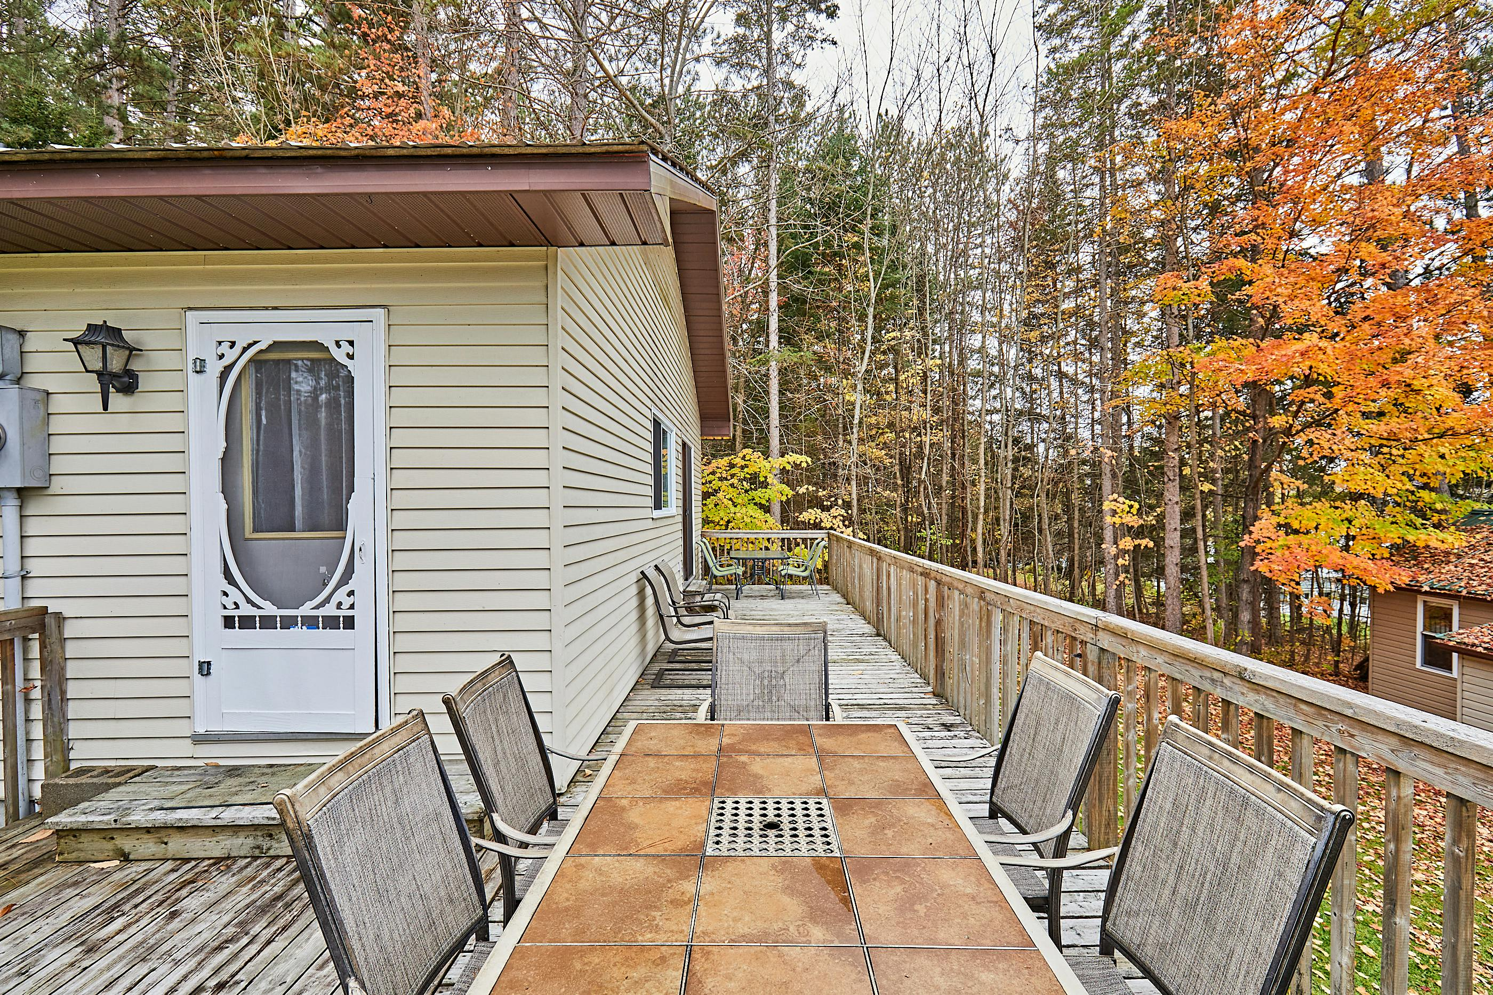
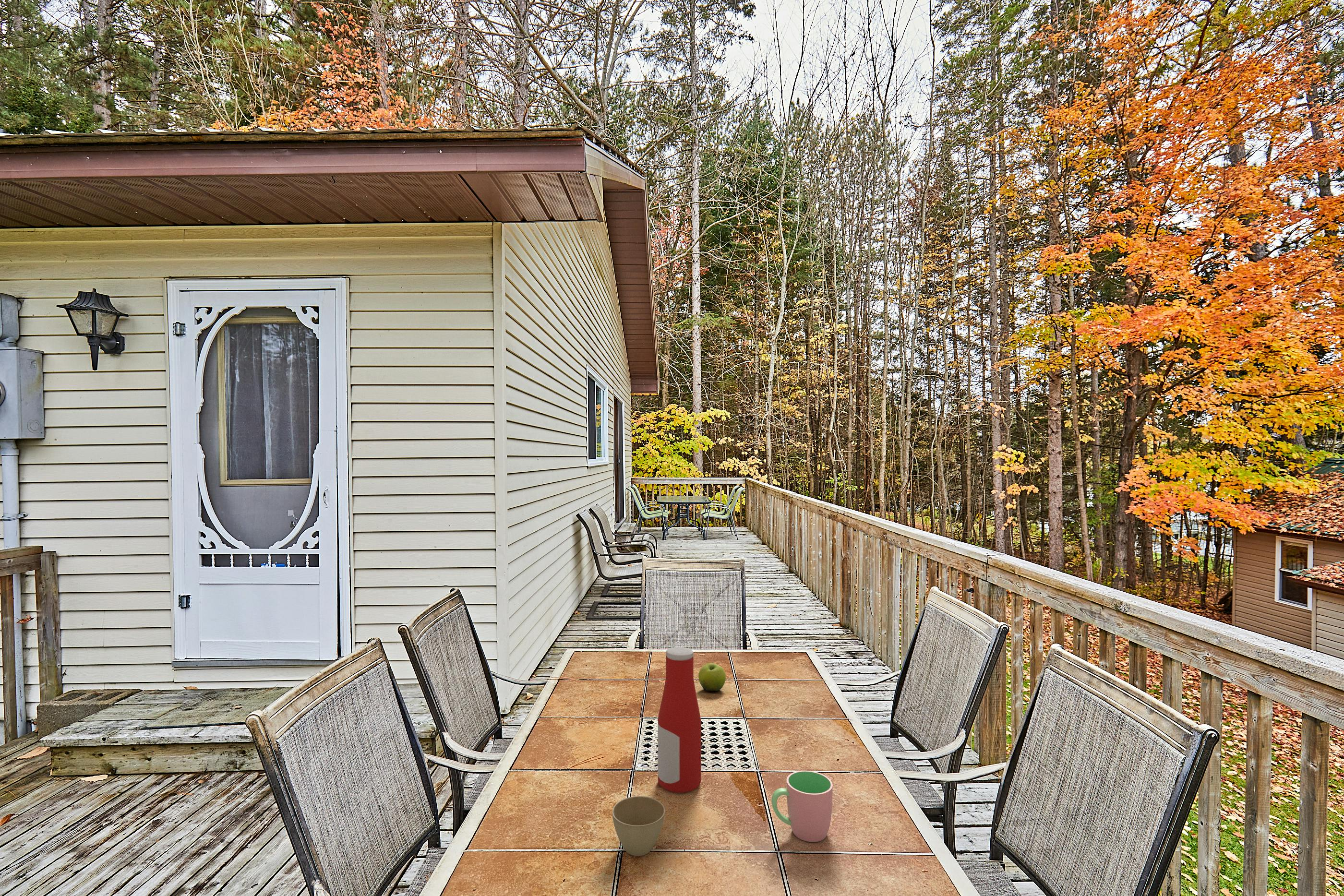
+ flower pot [612,796,666,857]
+ bottle [657,646,702,793]
+ fruit [698,663,726,692]
+ cup [771,770,833,843]
